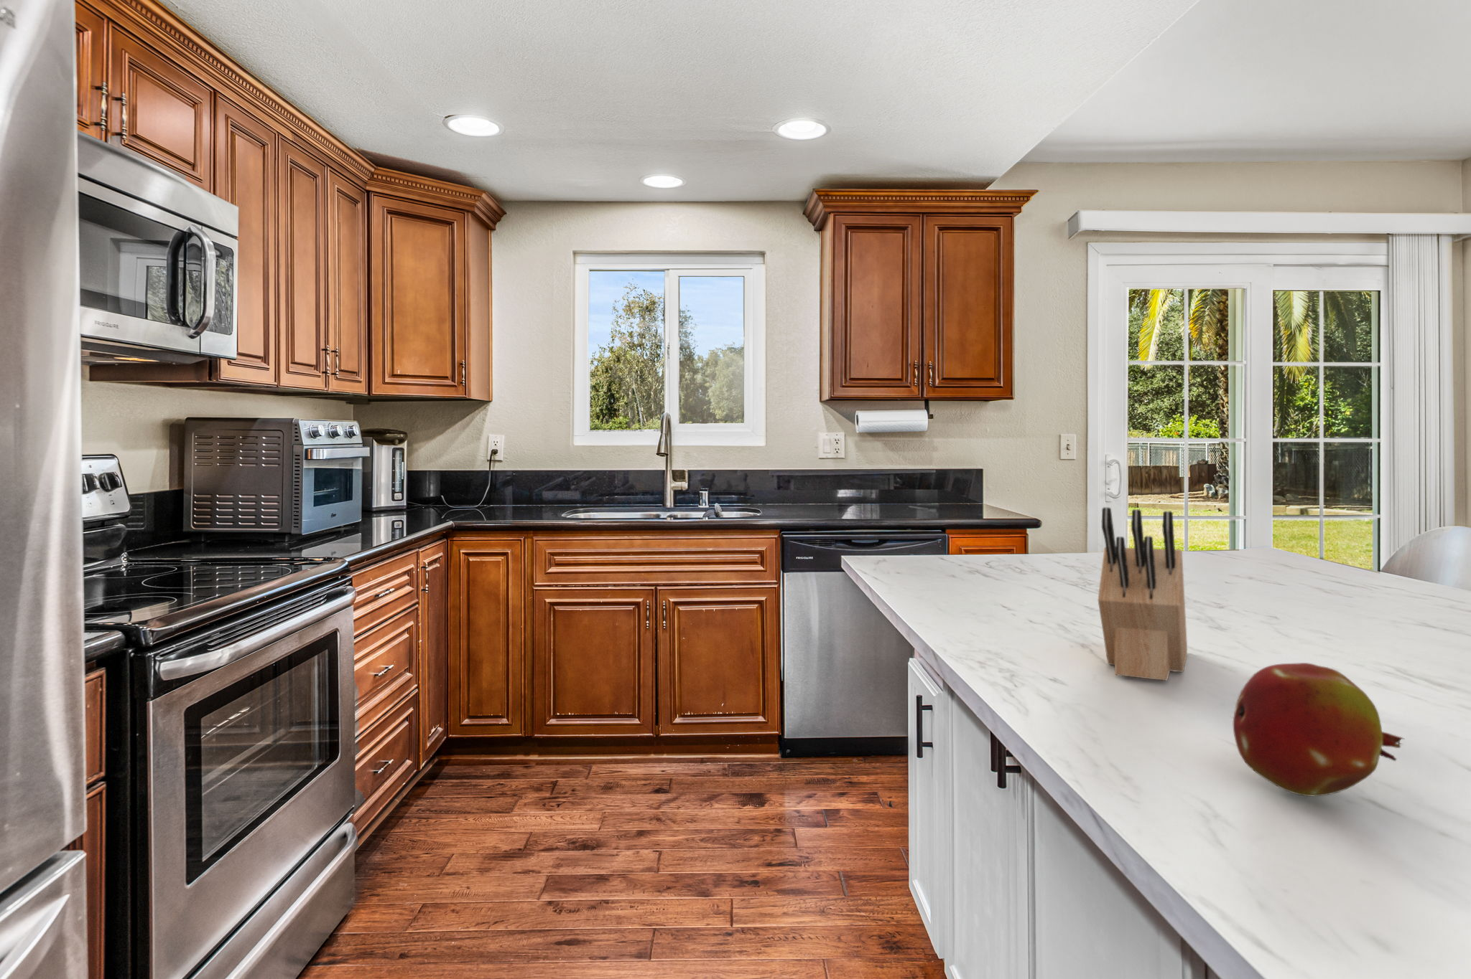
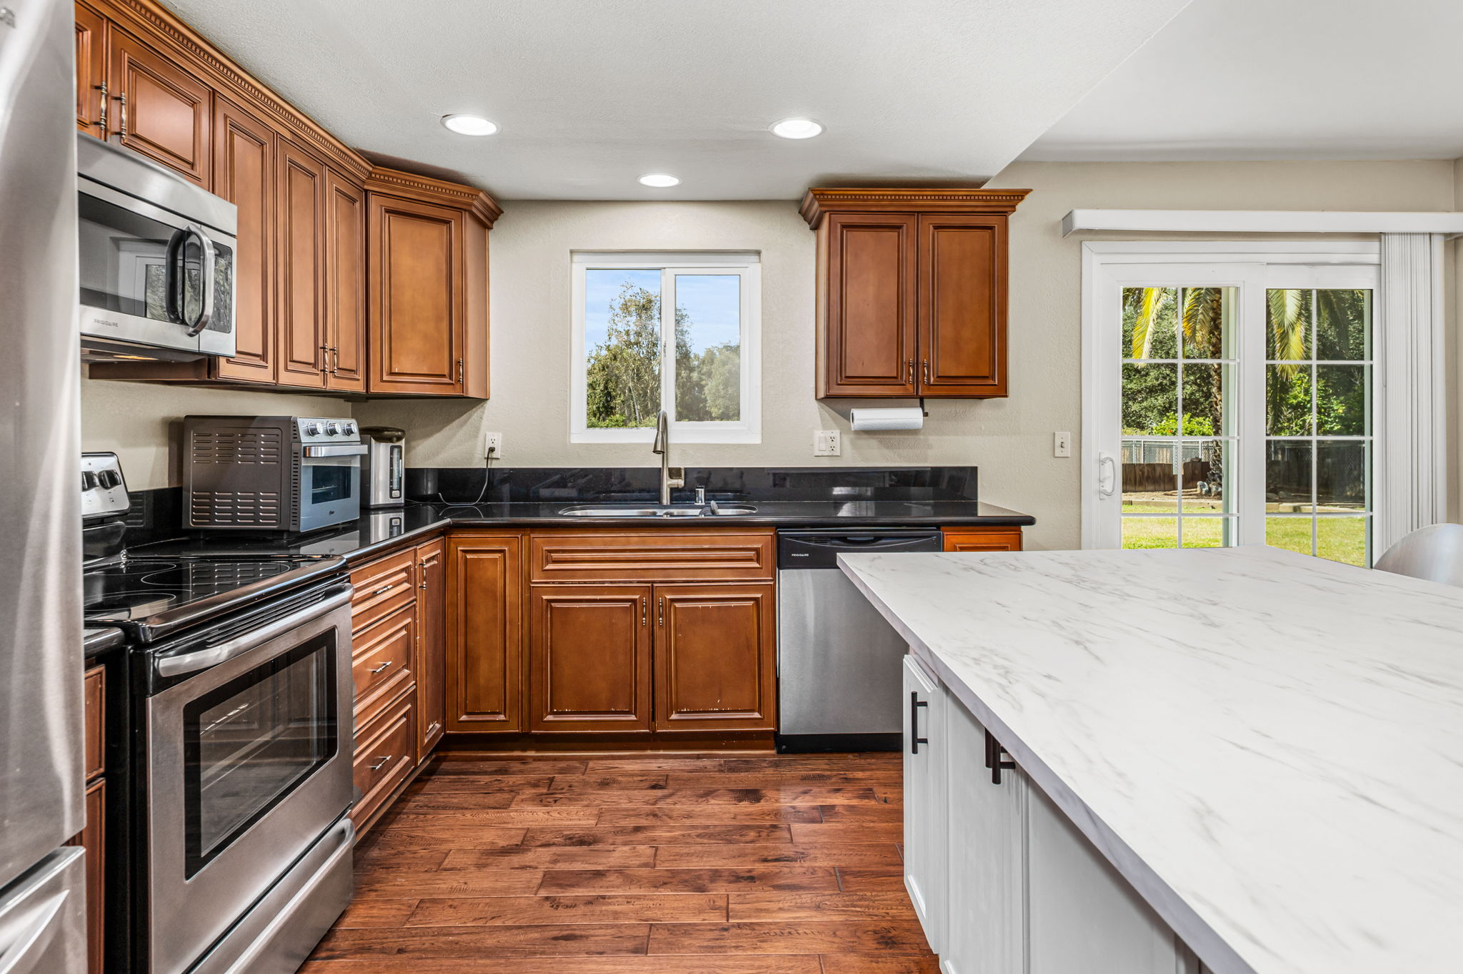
- knife block [1097,506,1188,682]
- fruit [1233,662,1405,797]
